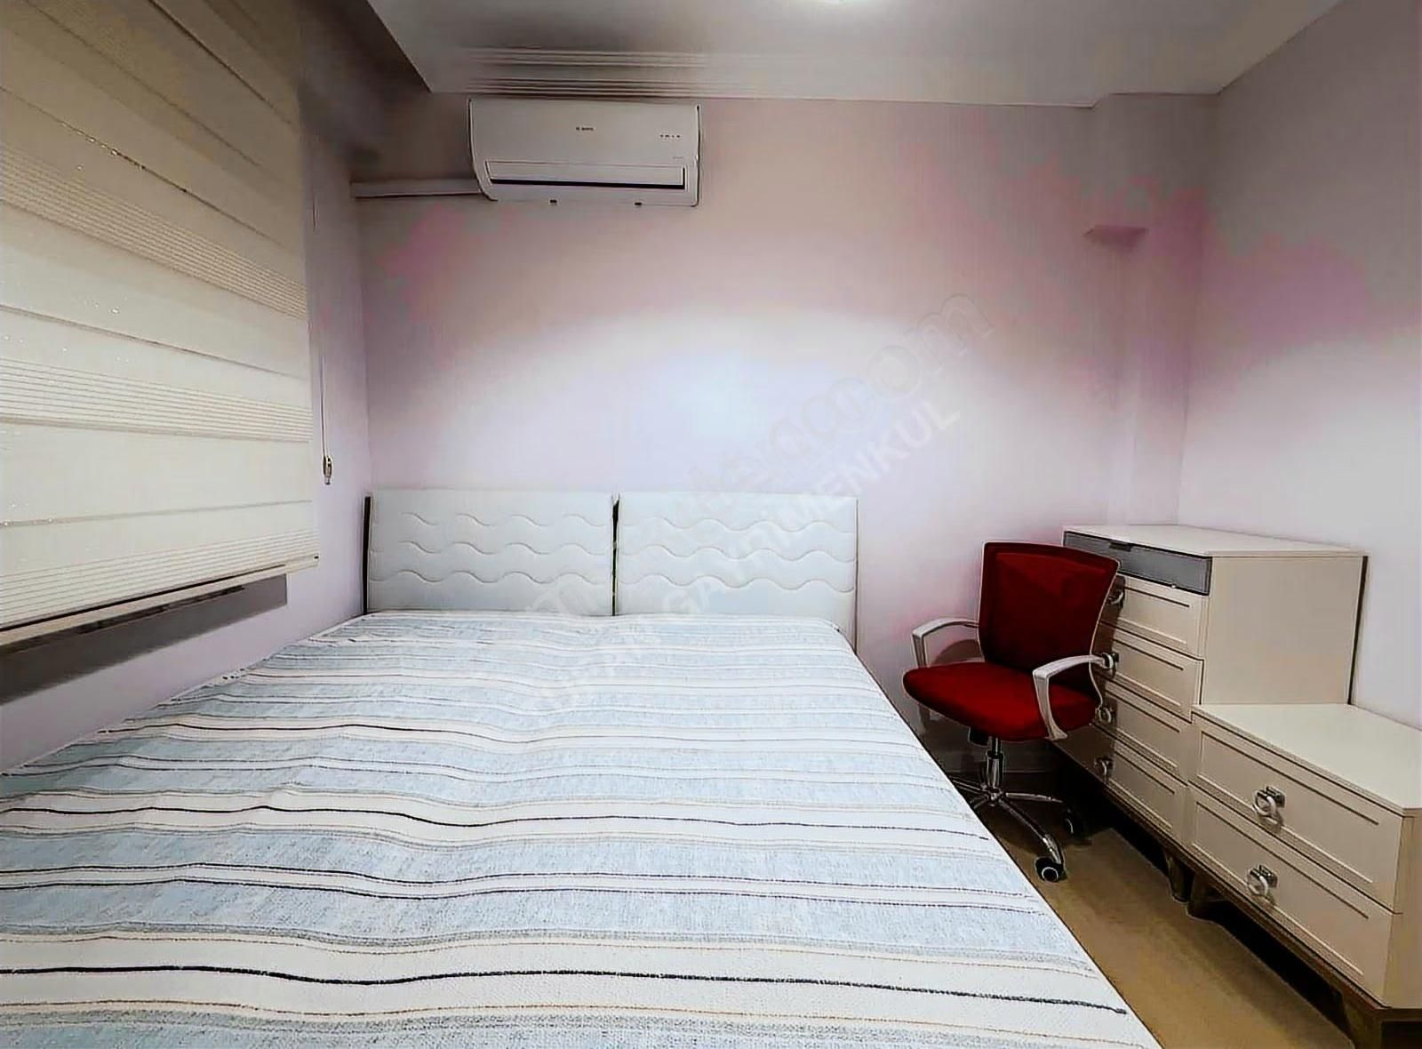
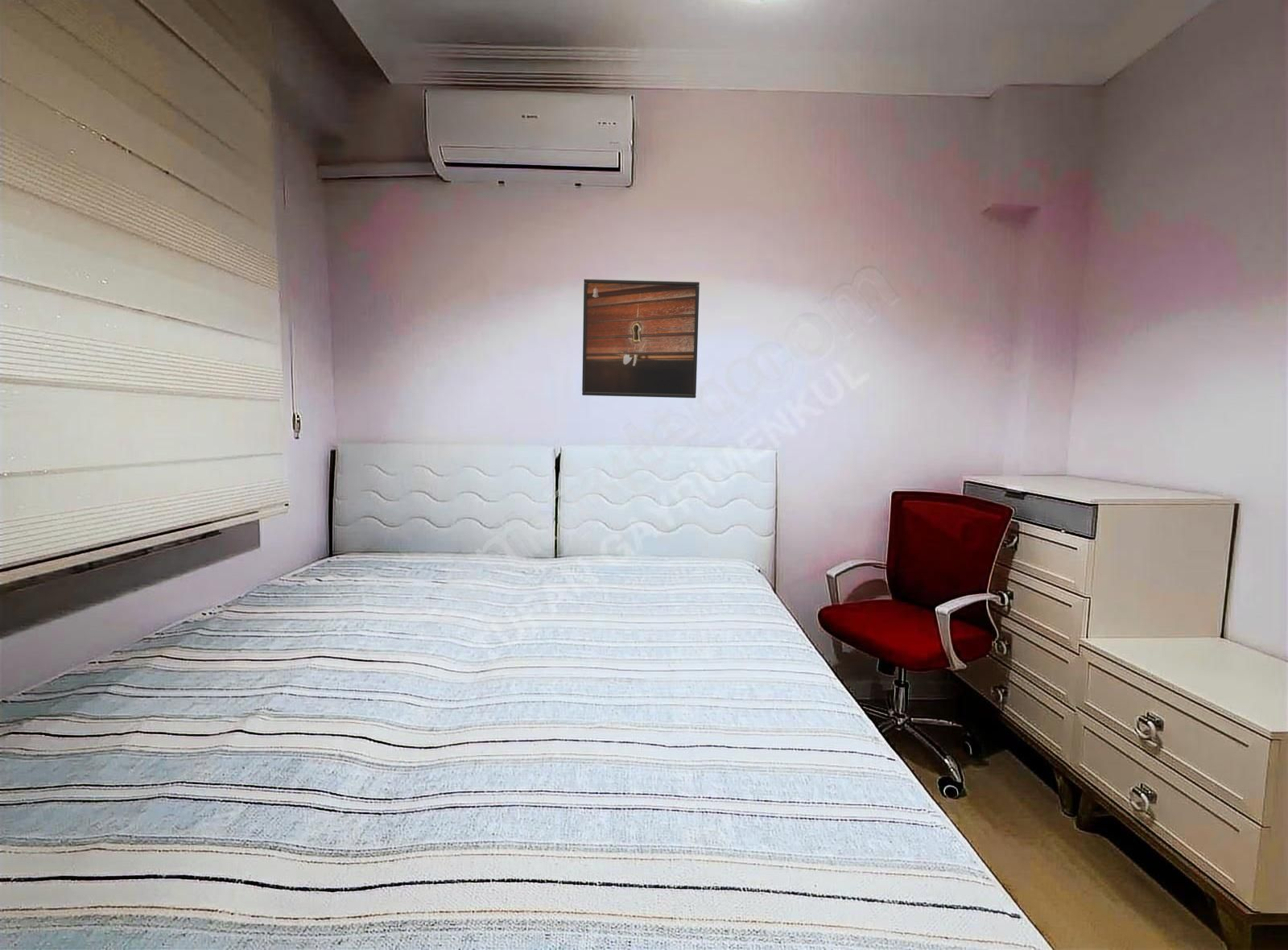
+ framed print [581,279,700,399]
